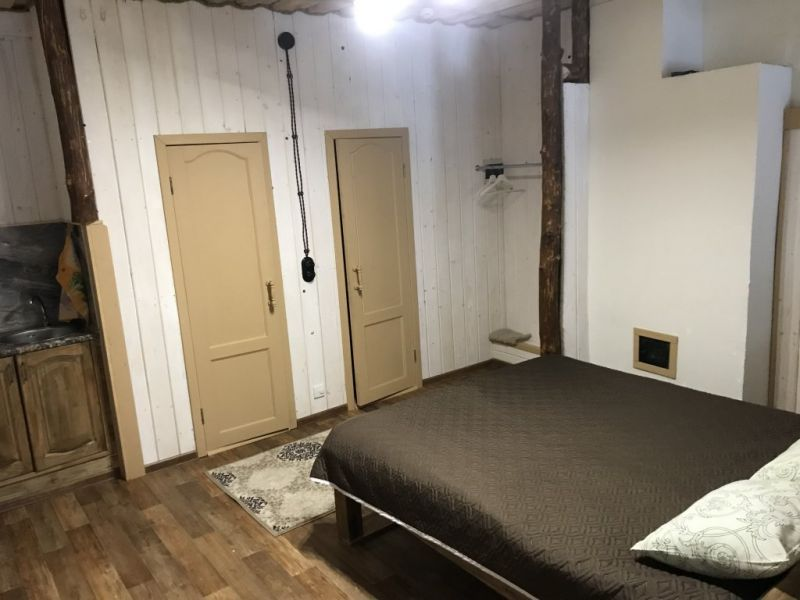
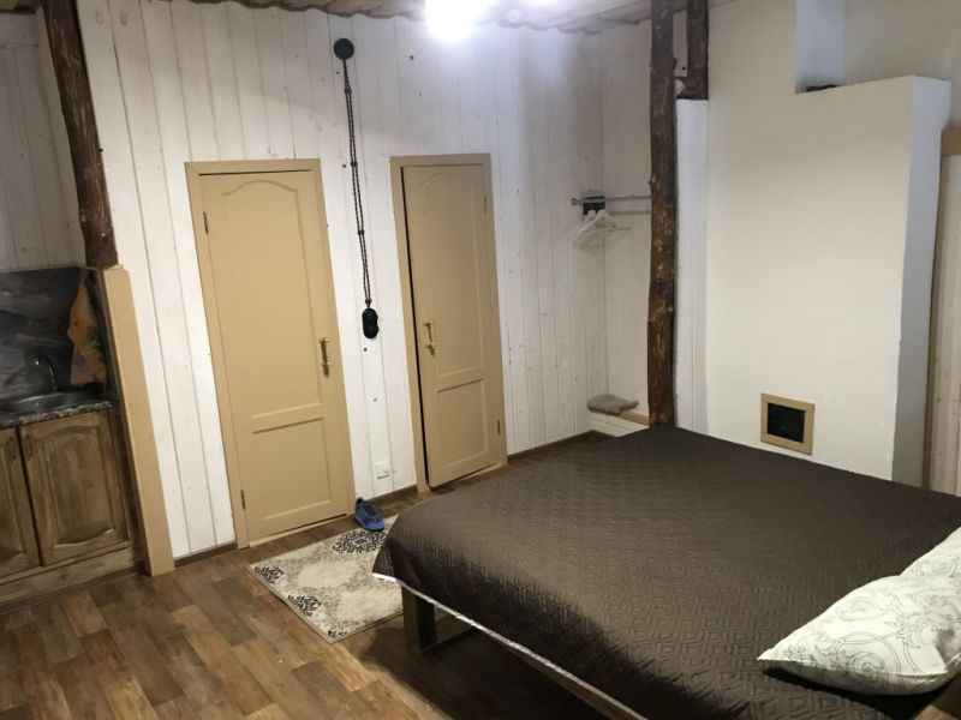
+ sneaker [353,496,386,530]
